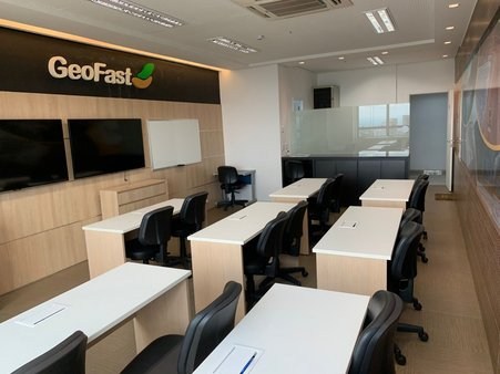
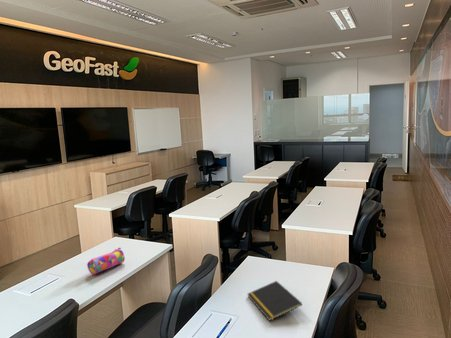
+ pencil case [86,247,126,275]
+ notepad [247,280,303,322]
